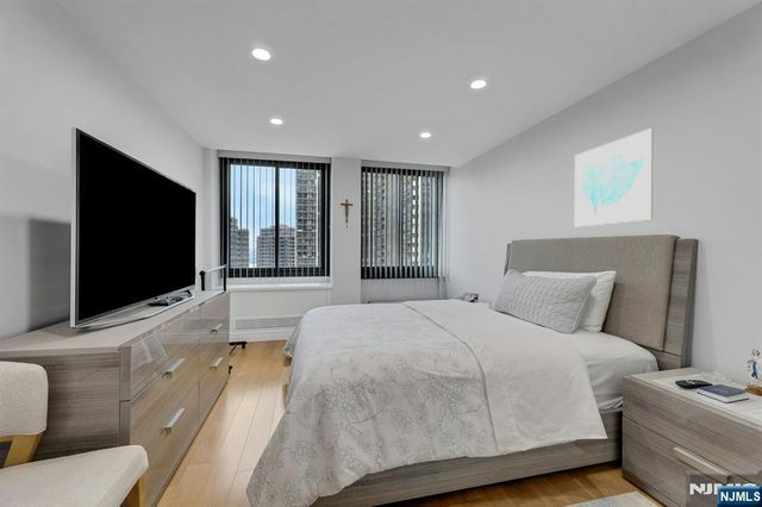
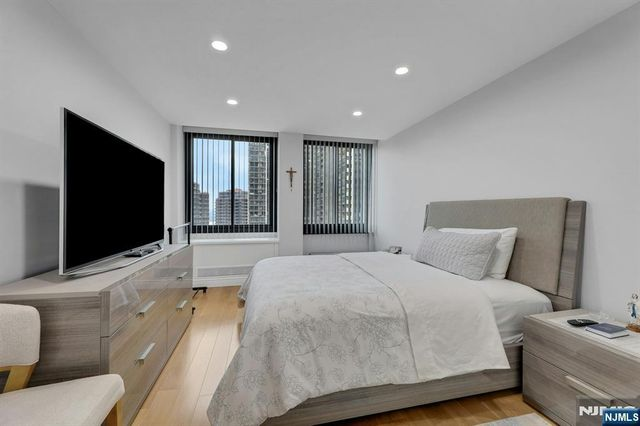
- wall art [574,127,654,227]
